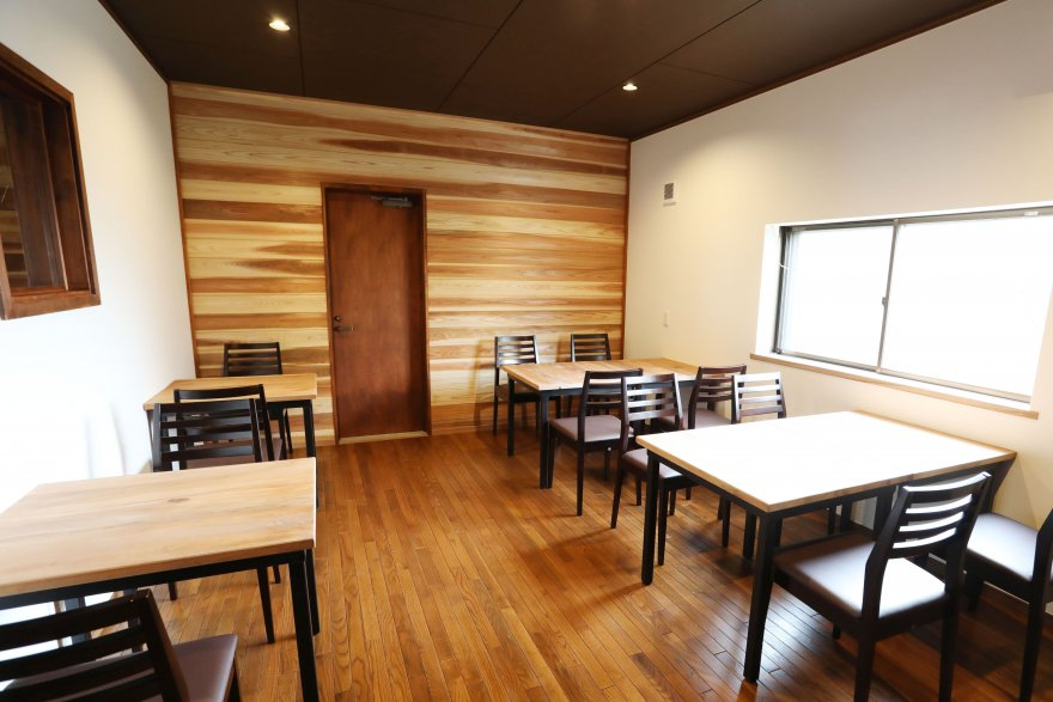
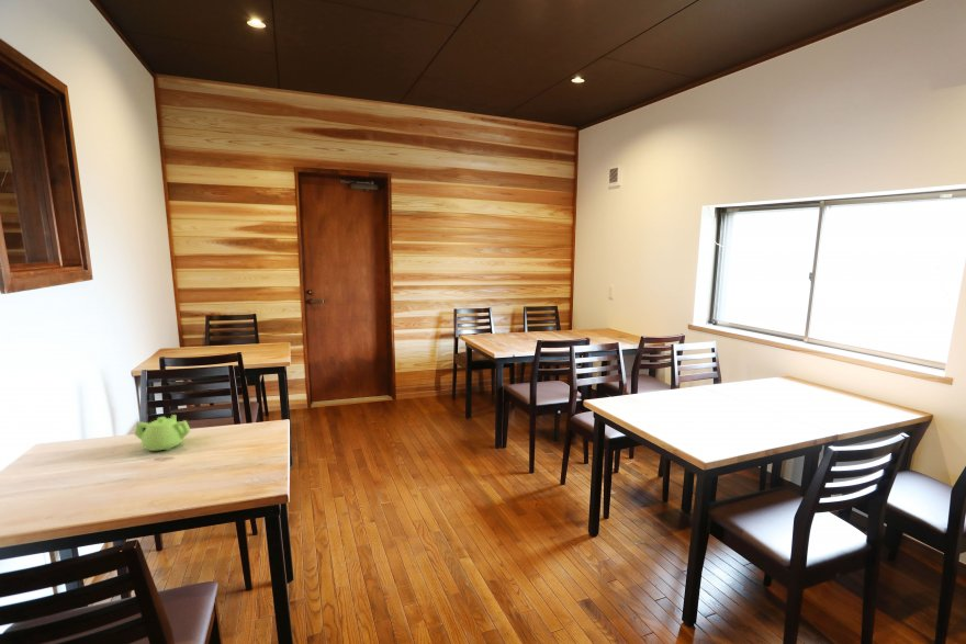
+ teapot [134,414,192,452]
